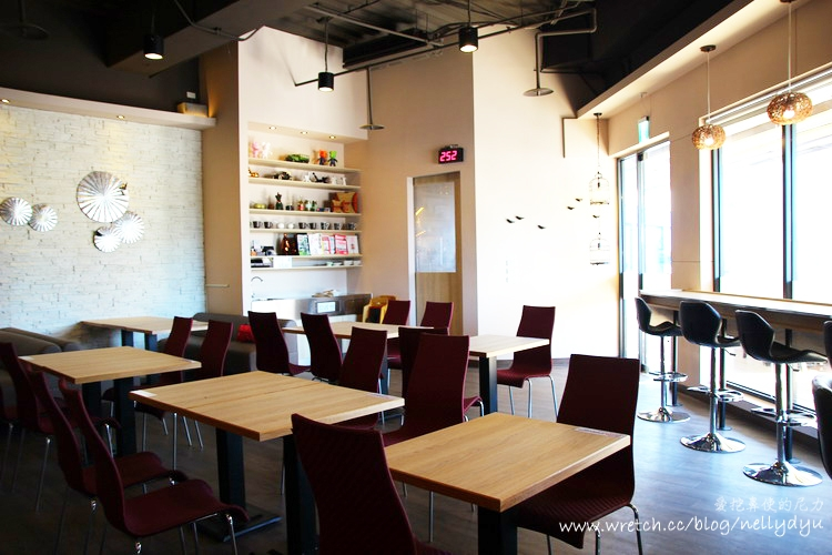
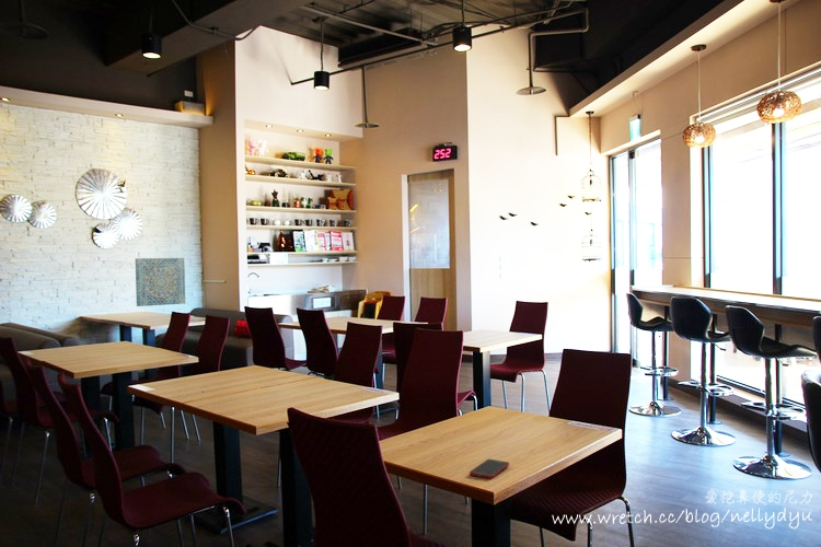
+ cell phone [469,458,510,479]
+ wall art [135,257,186,307]
